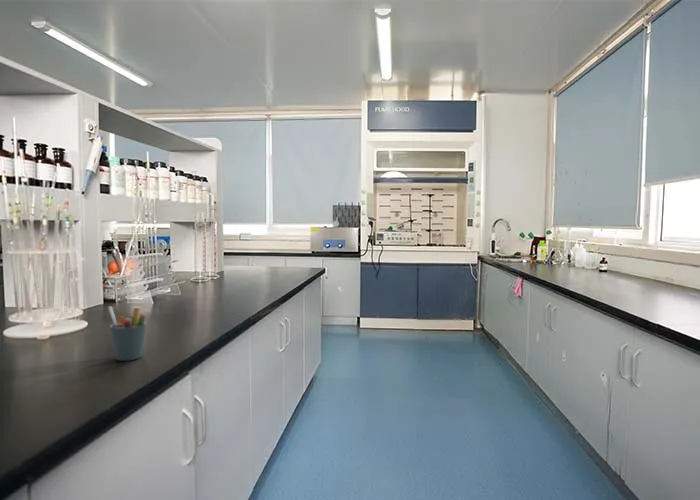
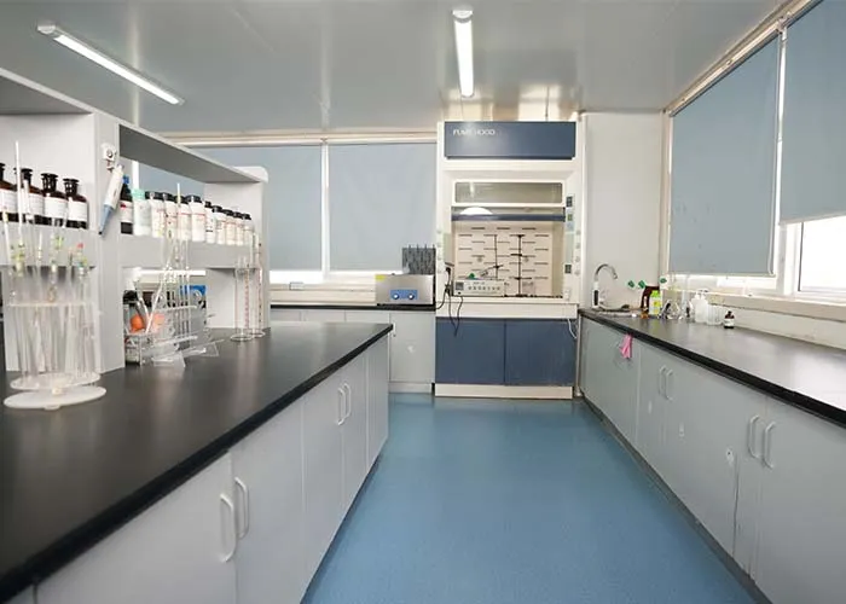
- pen holder [107,305,147,362]
